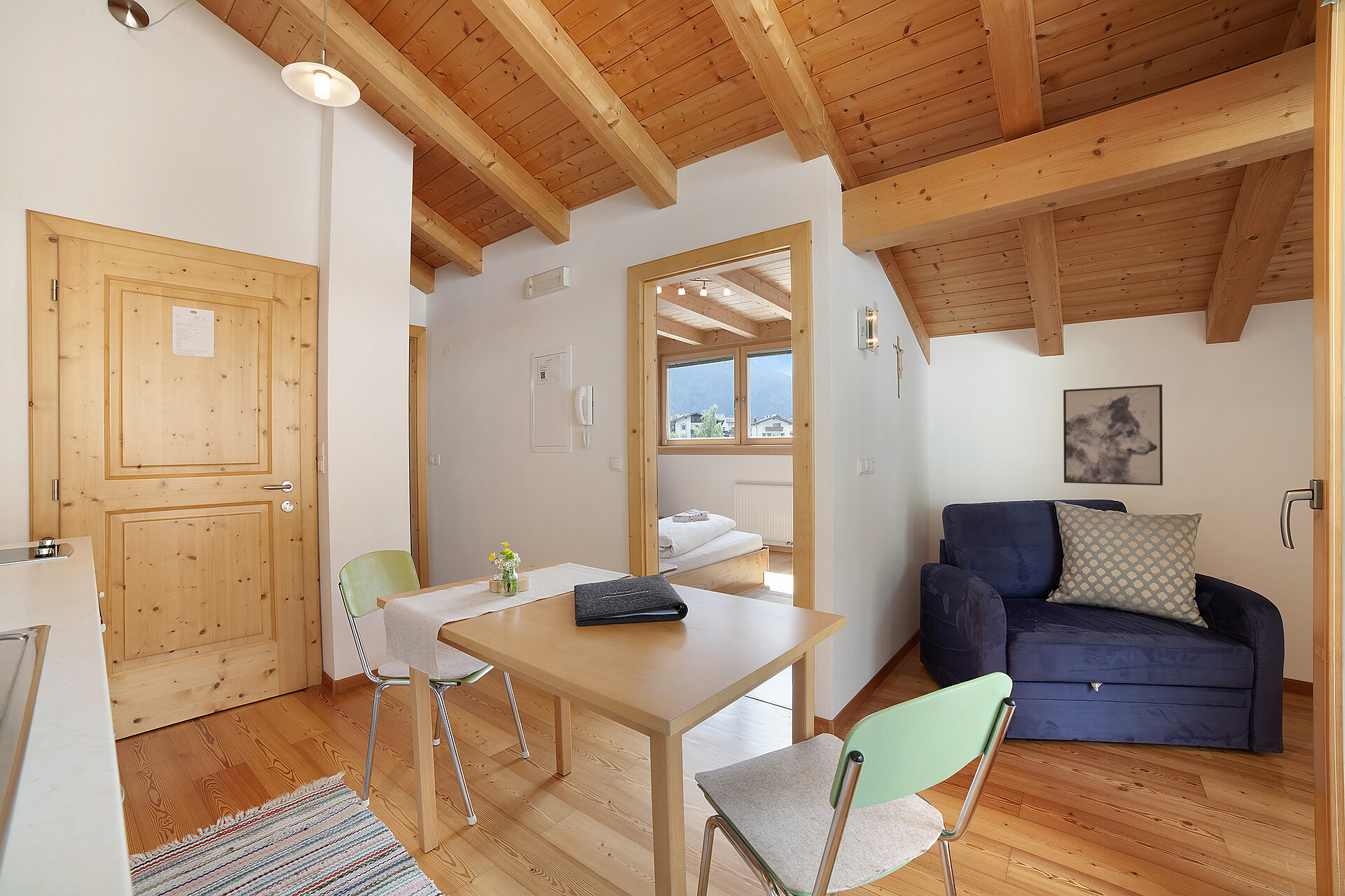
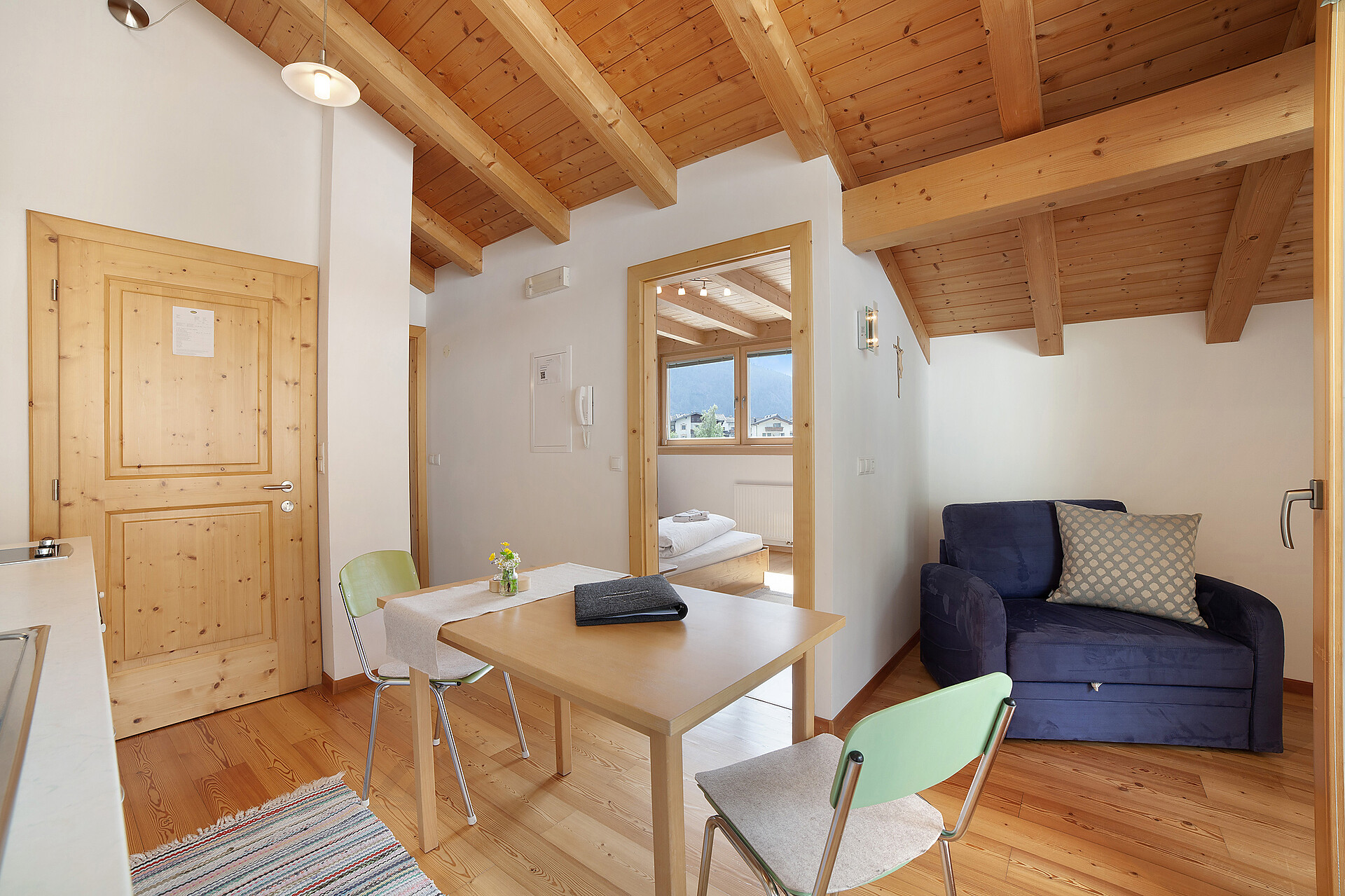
- wall art [1063,384,1164,486]
